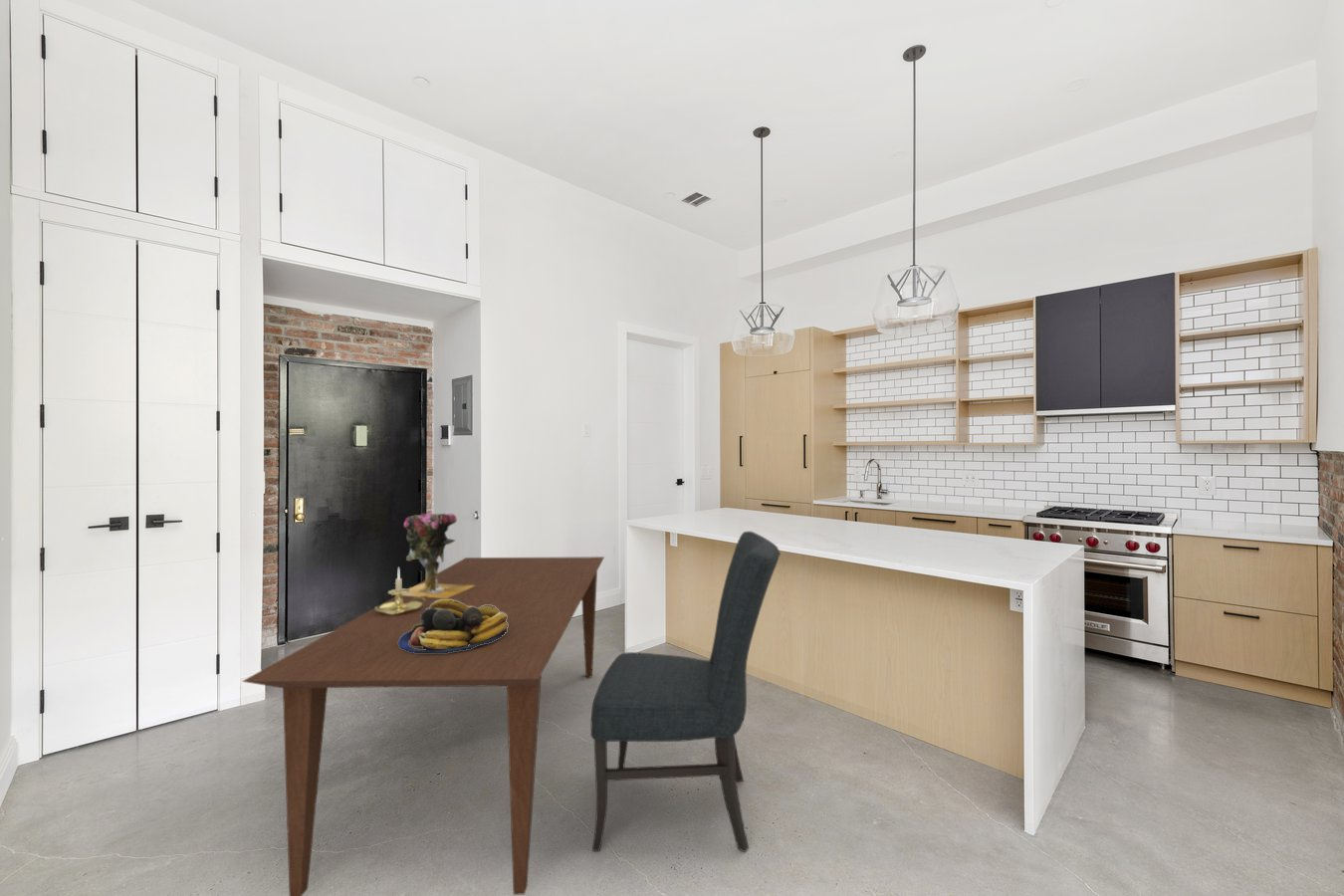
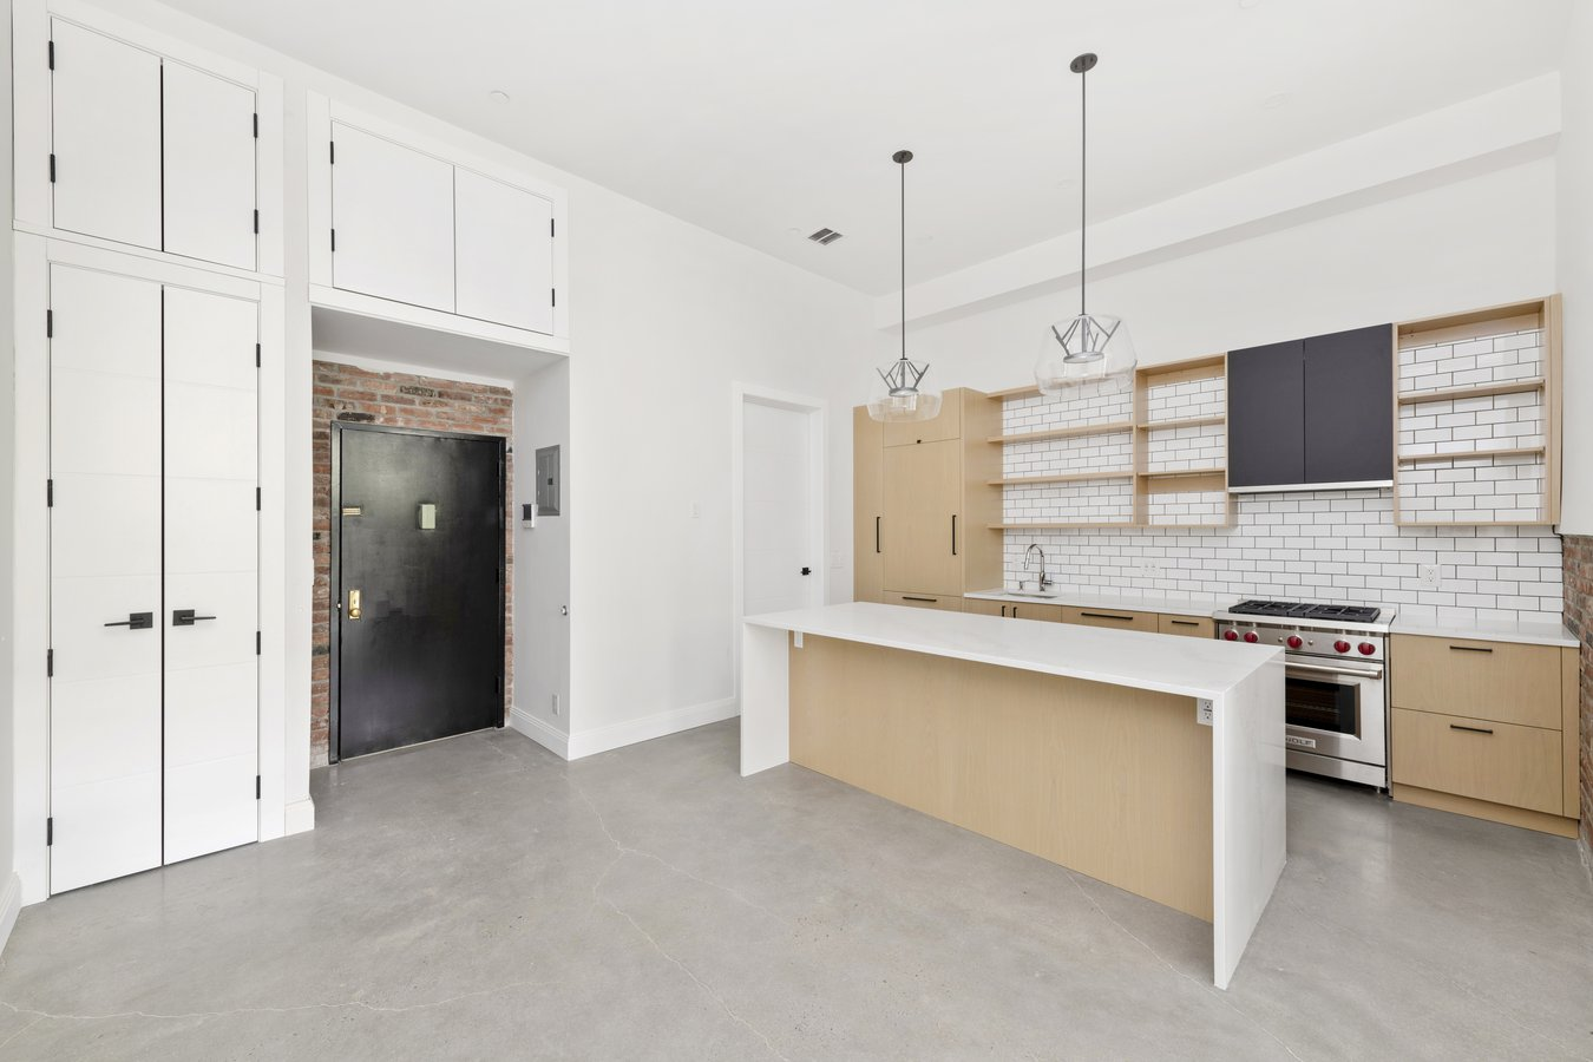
- candle holder [374,566,429,615]
- fruit bowl [398,599,508,653]
- chair [590,531,782,853]
- vase [390,513,475,598]
- dining table [241,556,605,896]
